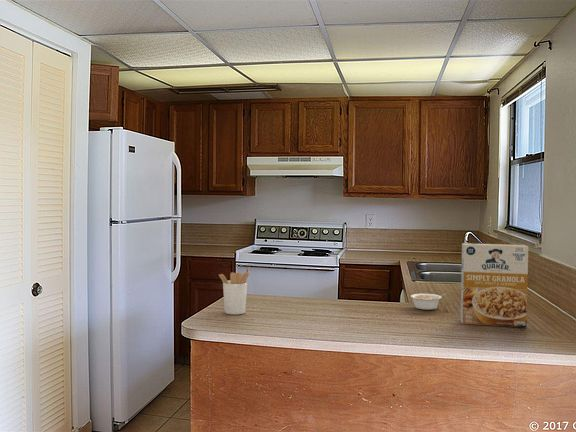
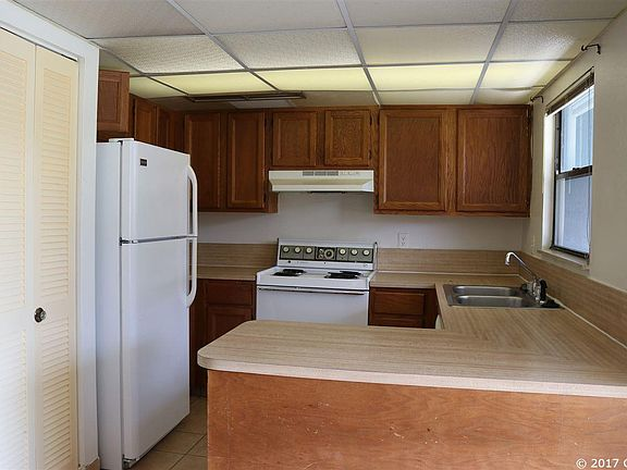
- legume [410,293,446,311]
- cereal box [459,242,529,328]
- utensil holder [218,267,250,315]
